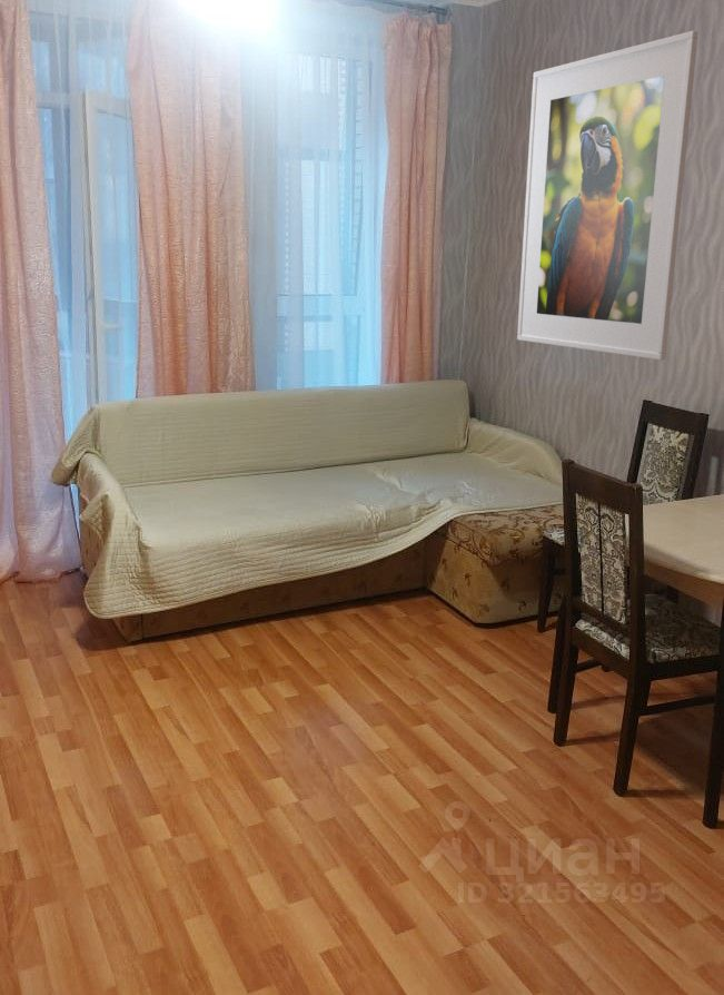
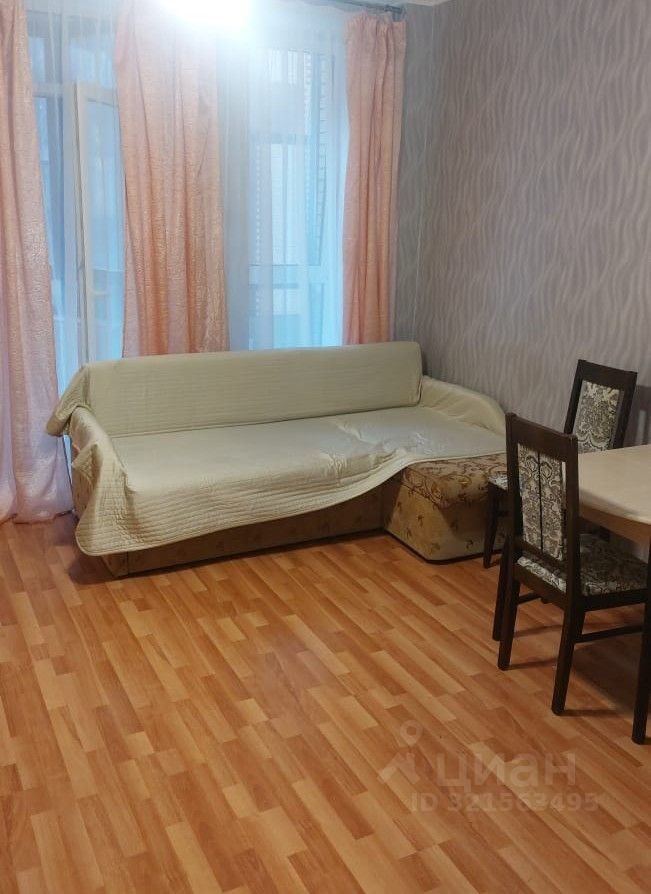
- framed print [516,30,700,362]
